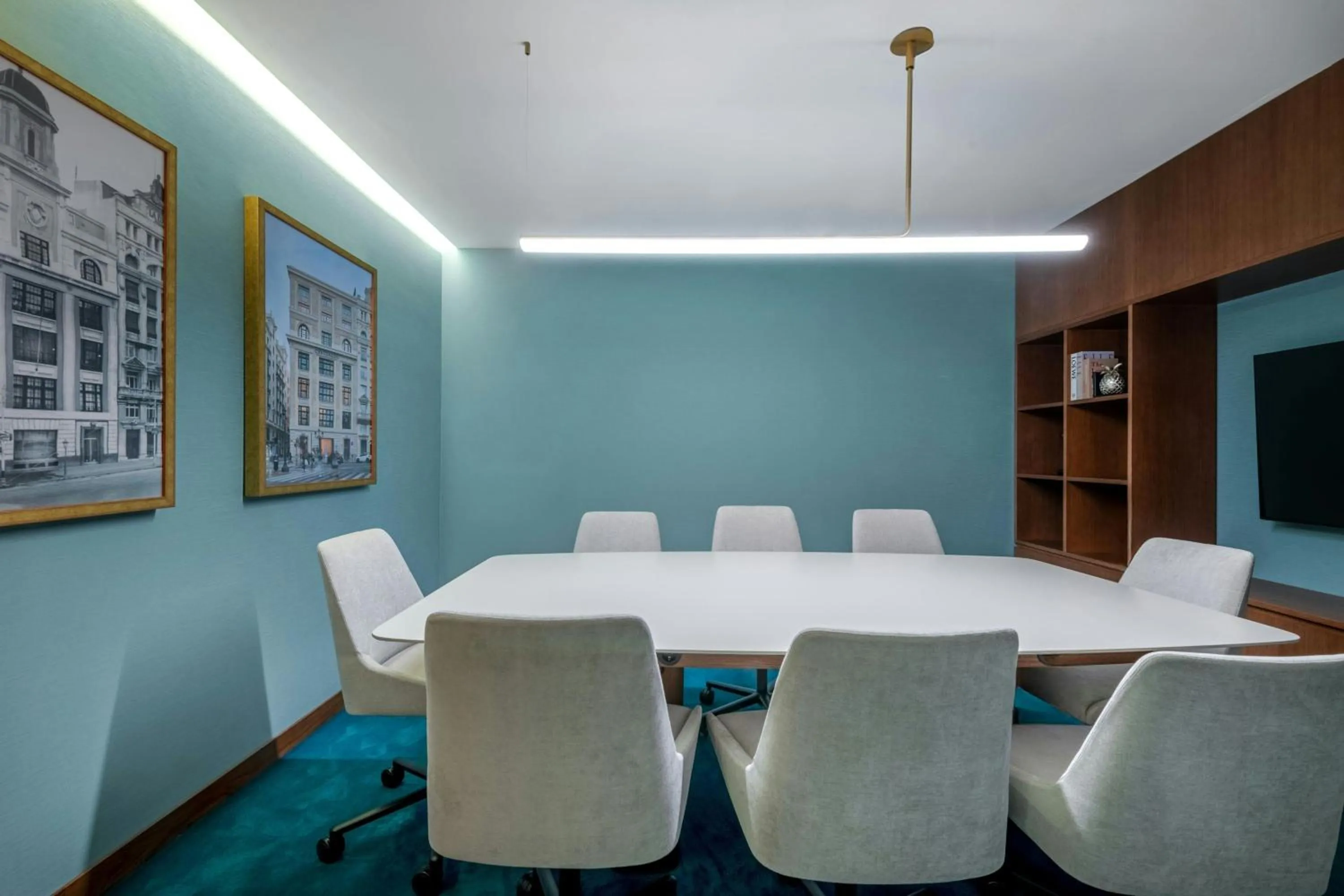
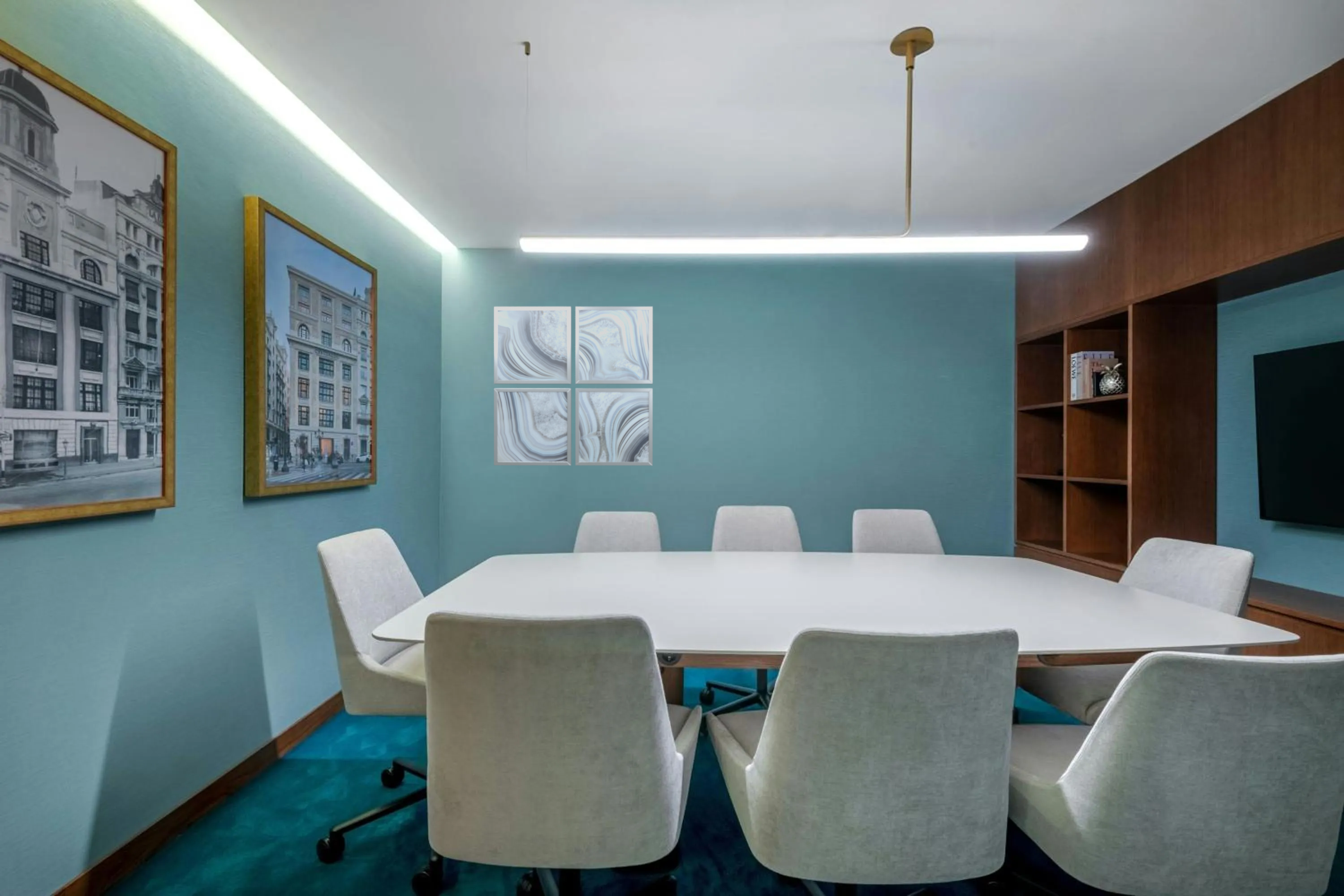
+ wall art [493,306,653,466]
